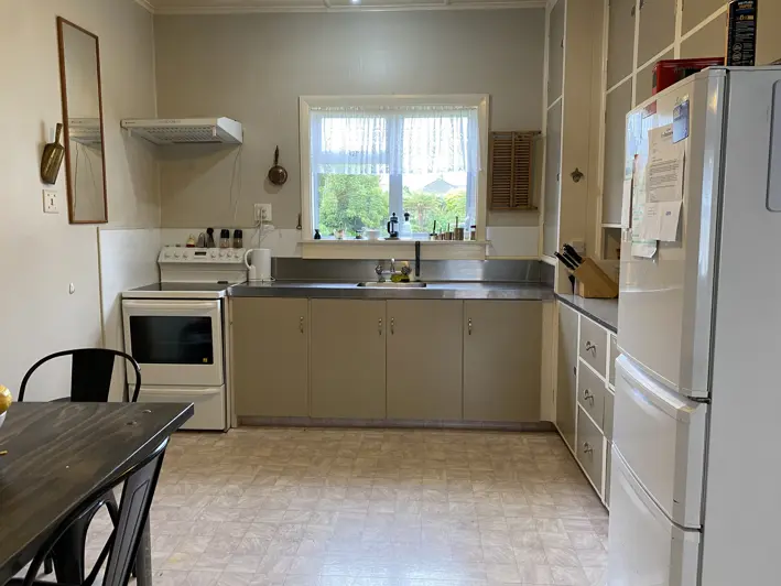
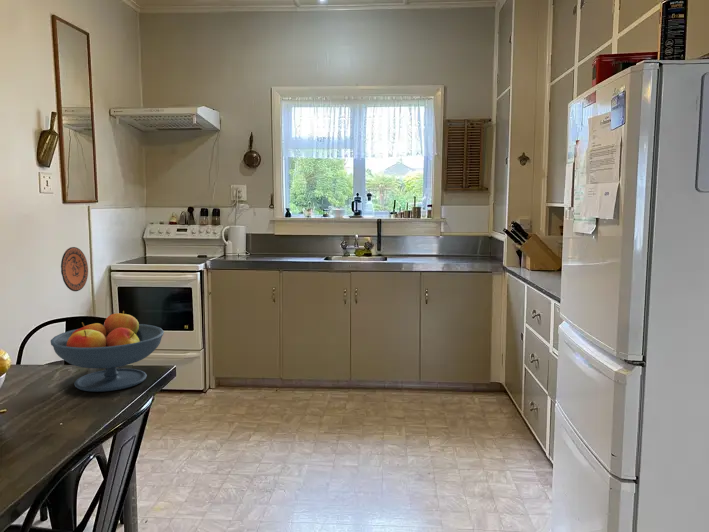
+ fruit bowl [50,310,165,393]
+ decorative plate [60,246,89,292]
